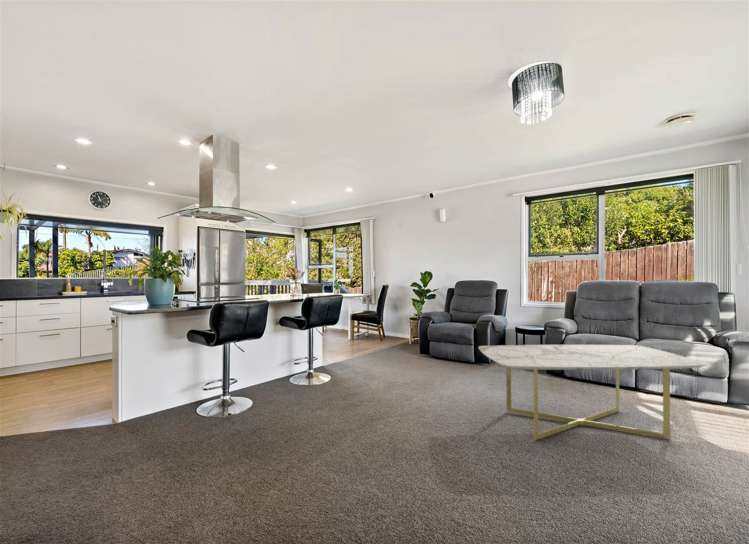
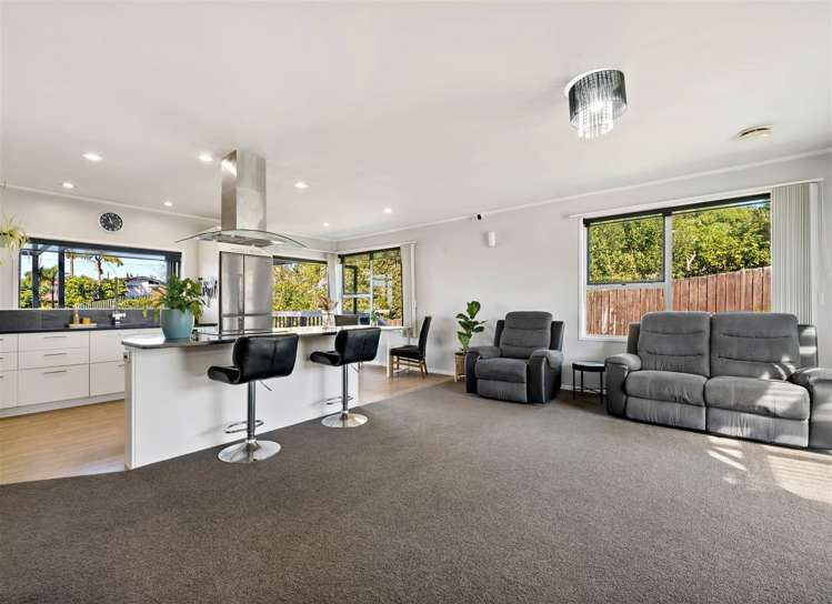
- coffee table [478,344,707,441]
